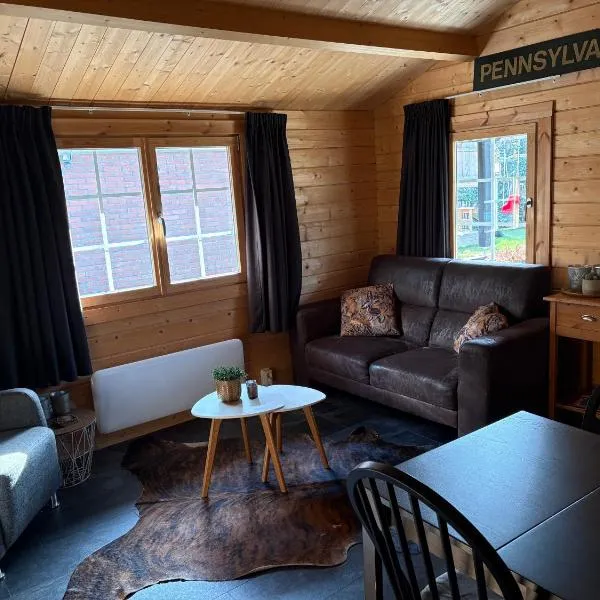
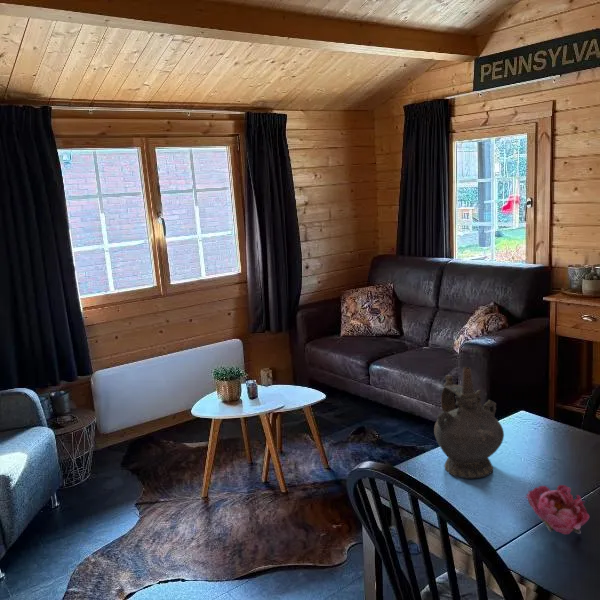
+ flower [524,484,590,535]
+ ceremonial vessel [433,366,505,479]
